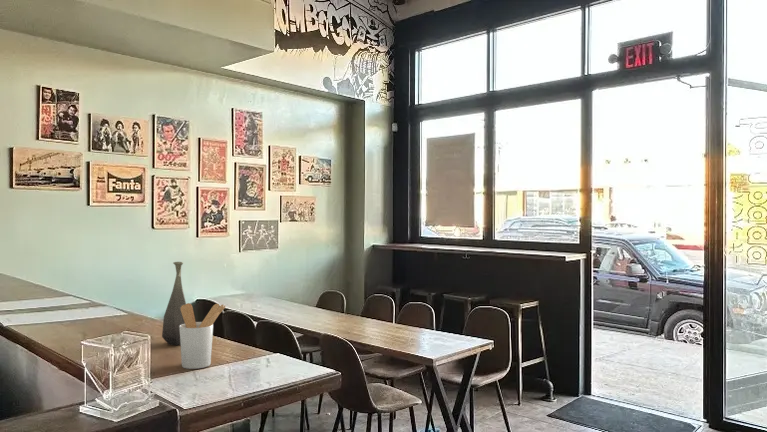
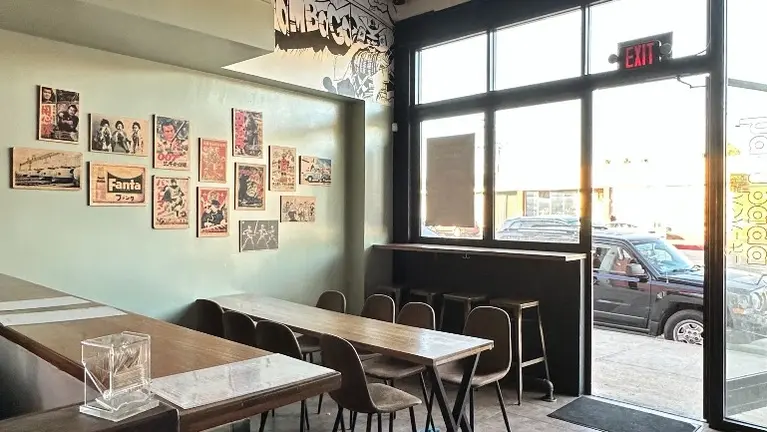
- bottle [161,261,187,346]
- utensil holder [179,302,226,370]
